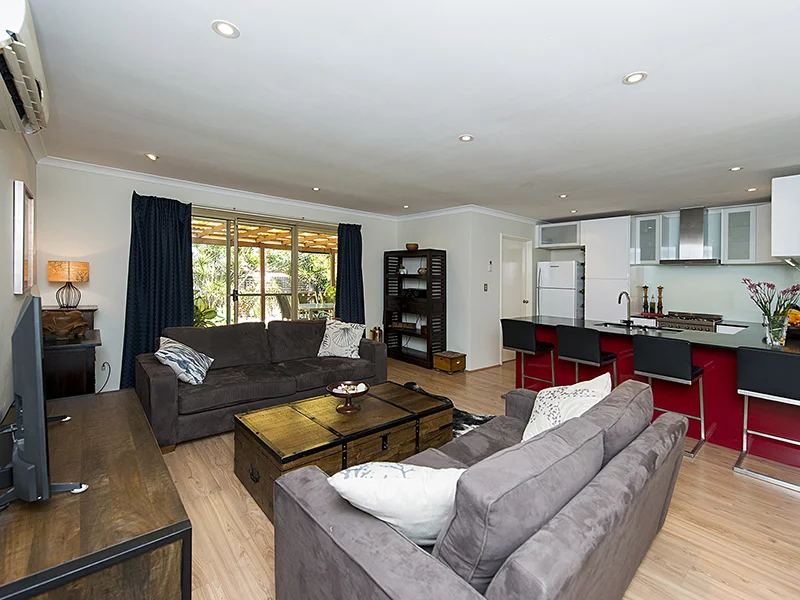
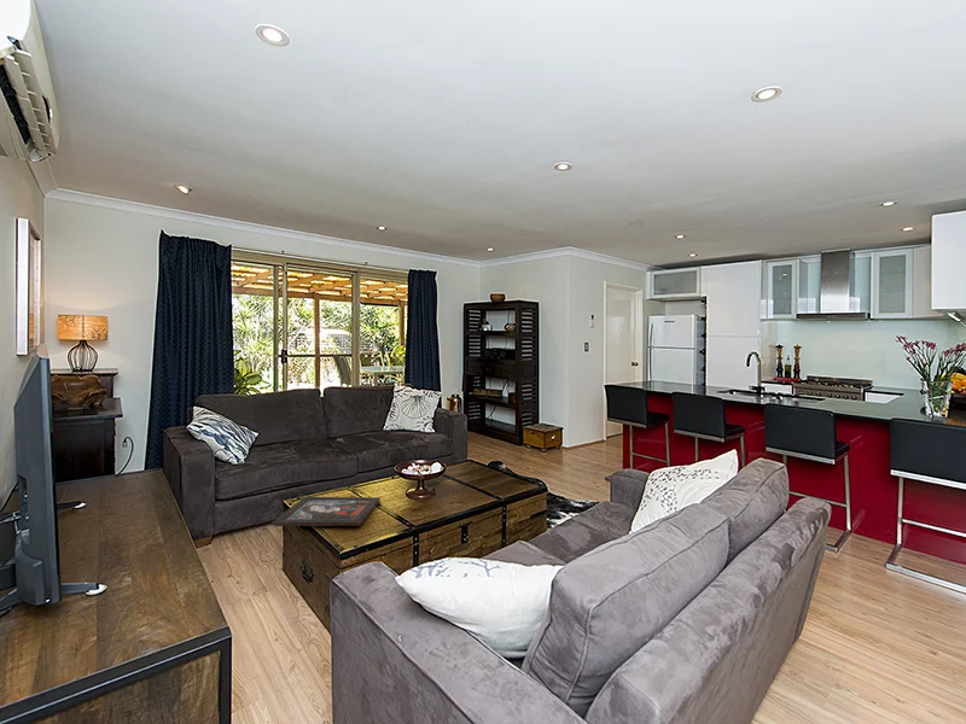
+ religious icon [270,495,382,527]
